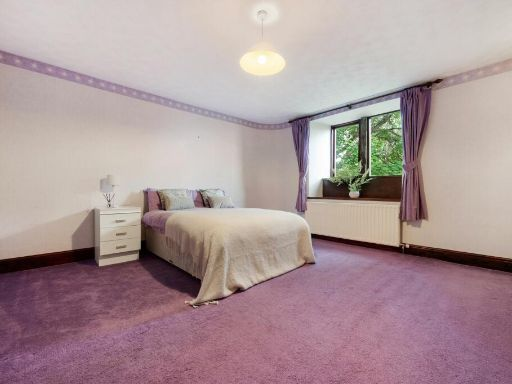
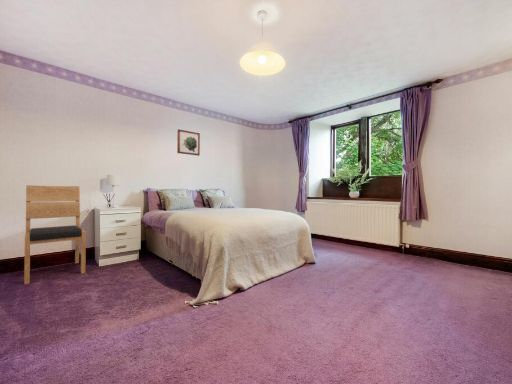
+ wall art [176,128,201,157]
+ chair [23,184,87,285]
